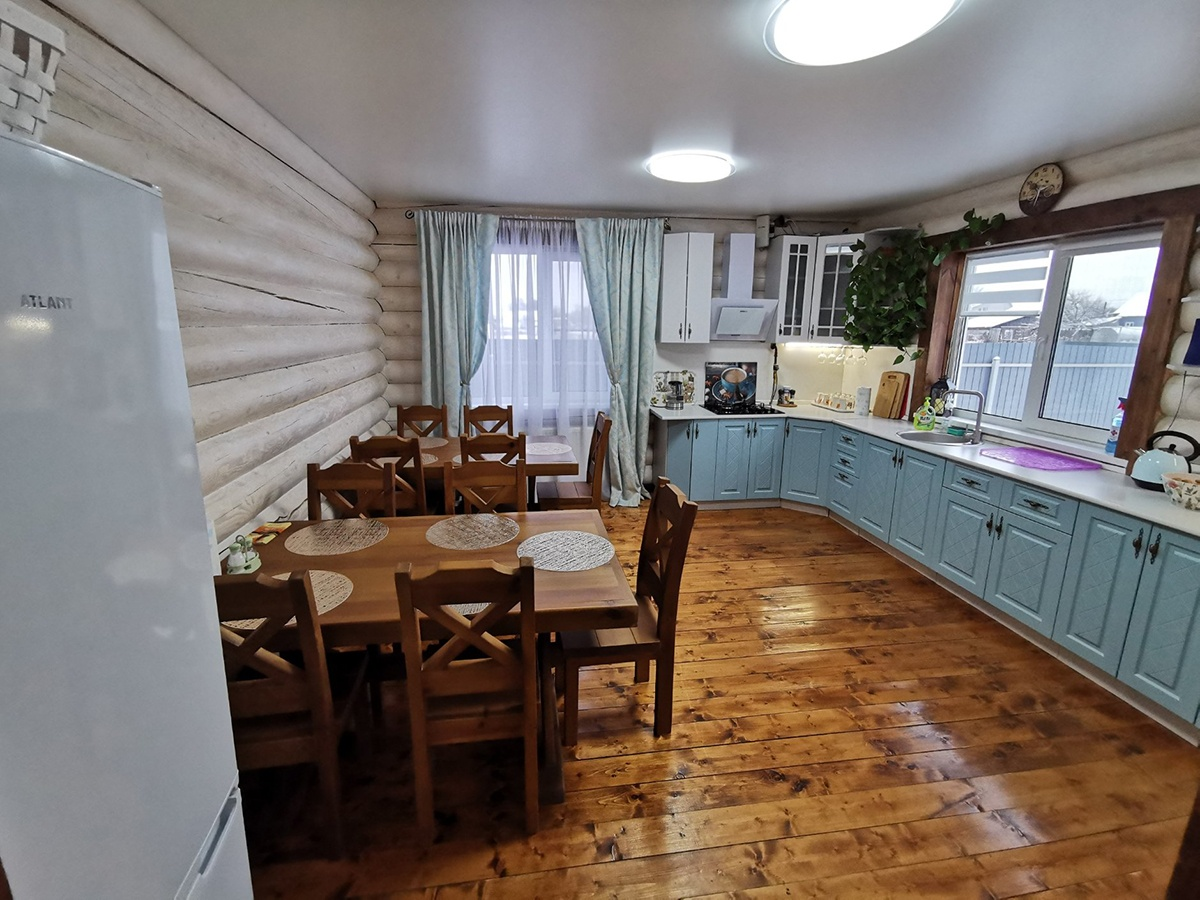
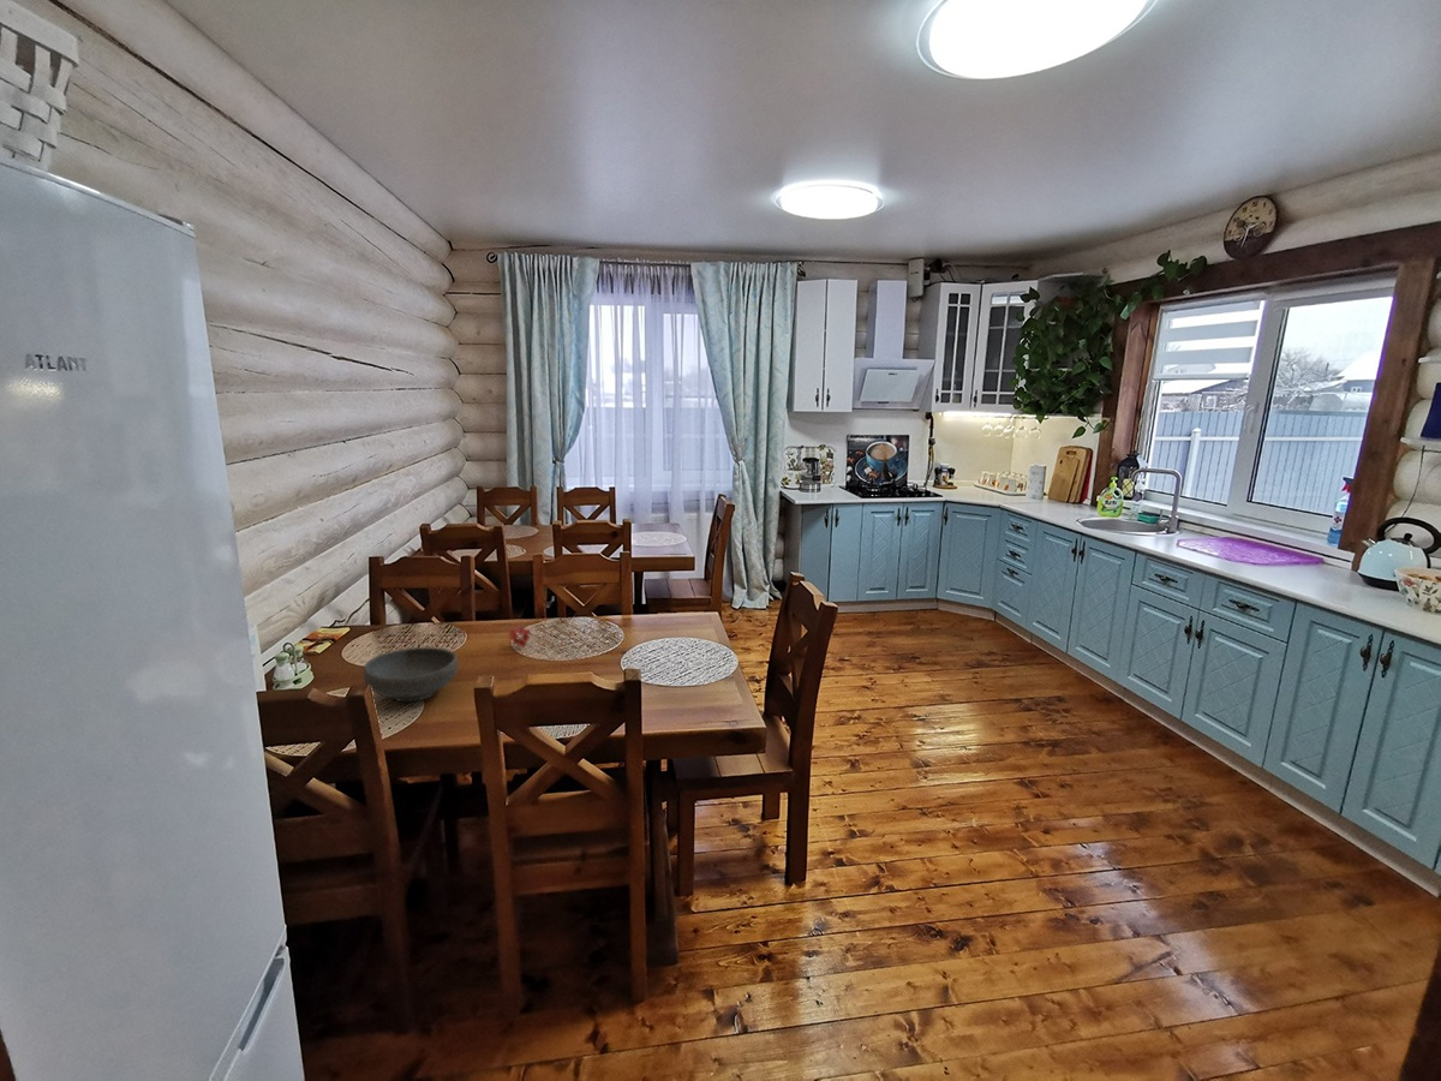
+ bowl [363,646,459,703]
+ flower [508,625,533,649]
